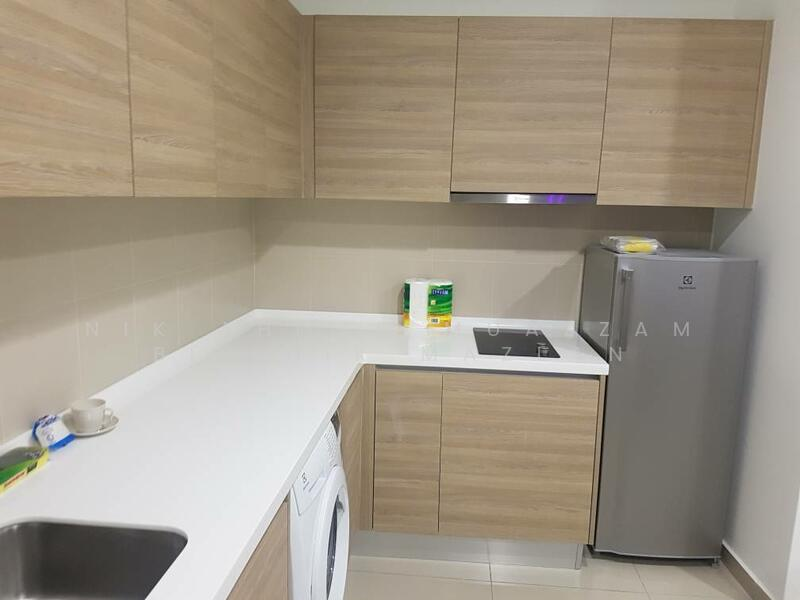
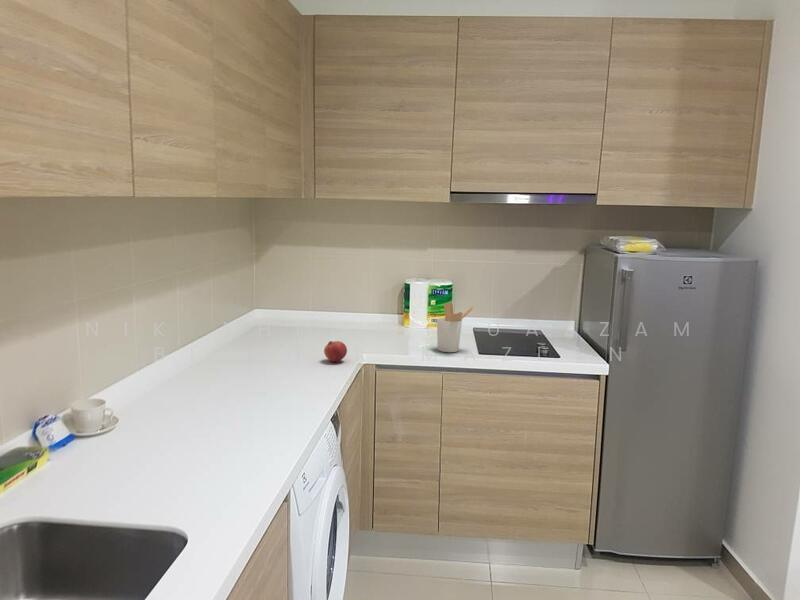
+ utensil holder [436,301,475,353]
+ pomegranate [323,340,348,363]
